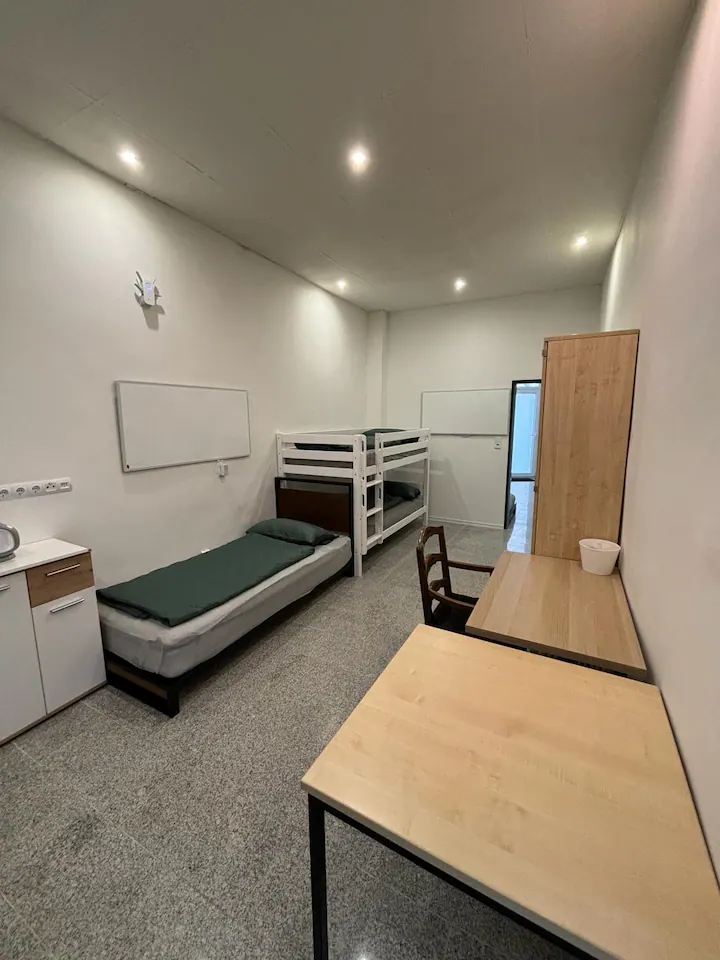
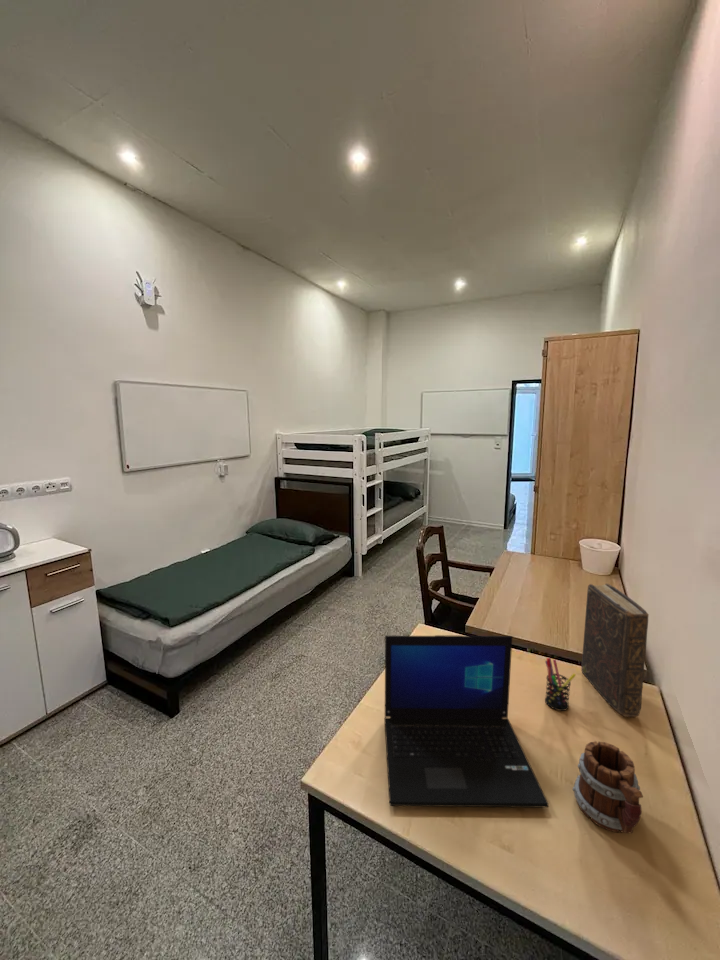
+ laptop [383,634,550,809]
+ mug [572,740,644,834]
+ book [580,583,650,718]
+ pen holder [544,657,577,712]
